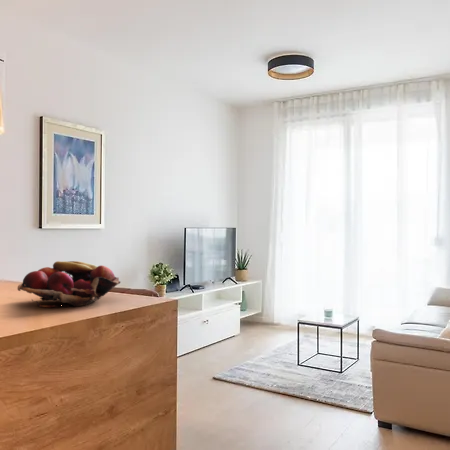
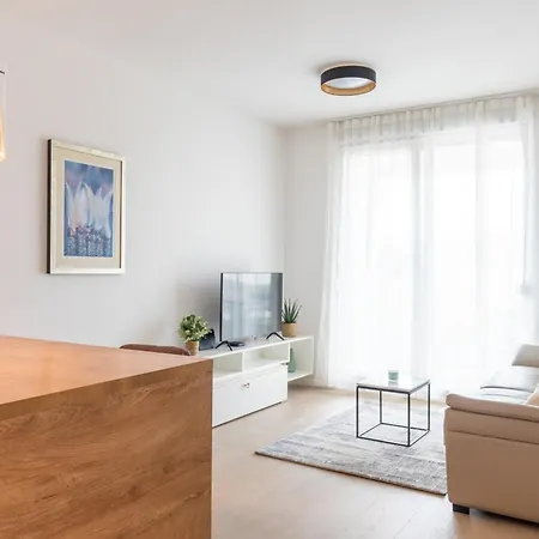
- fruit basket [16,260,121,308]
